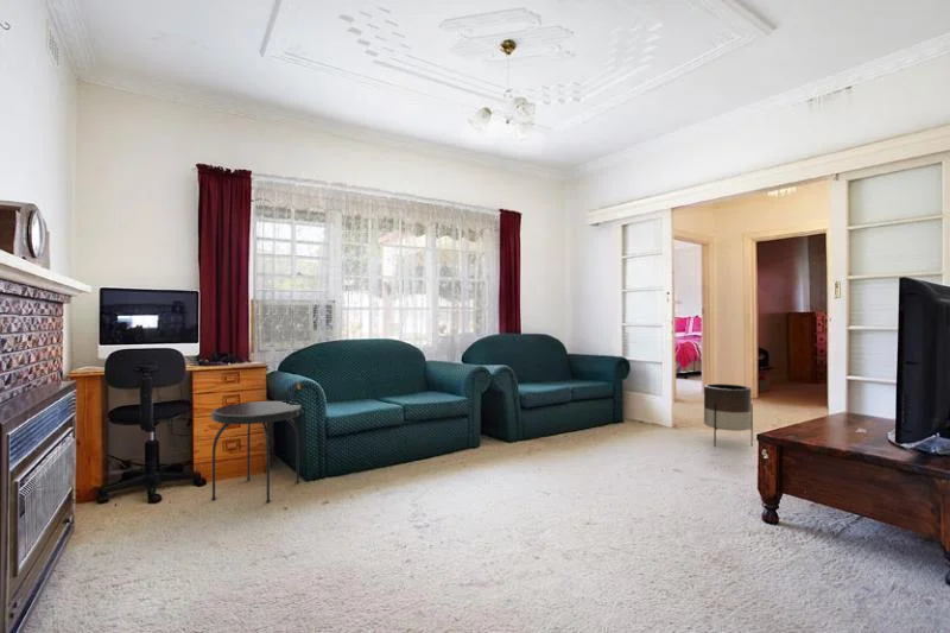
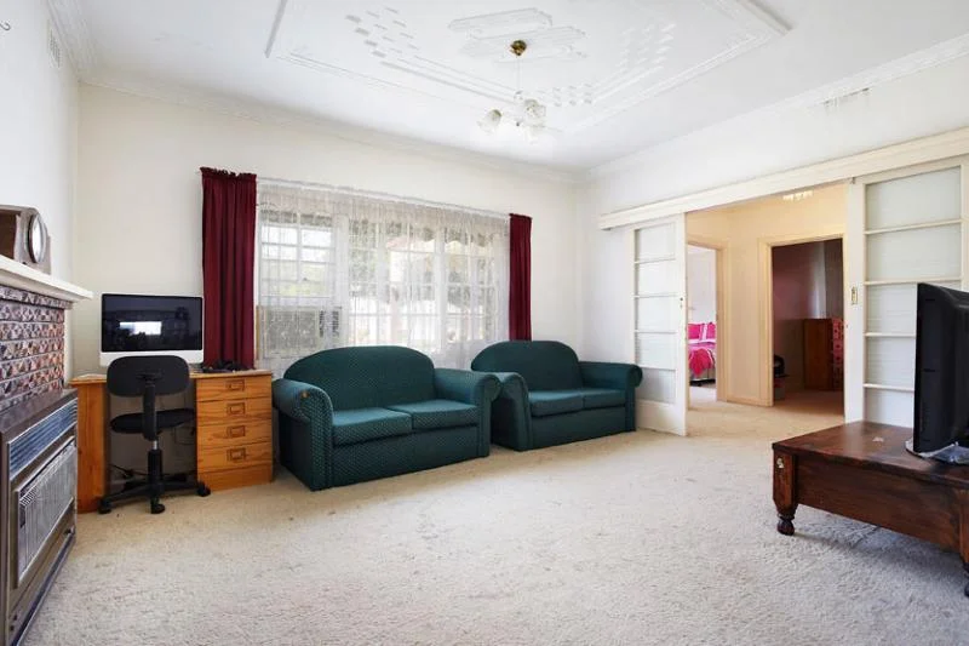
- planter [703,382,754,448]
- side table [210,400,303,505]
